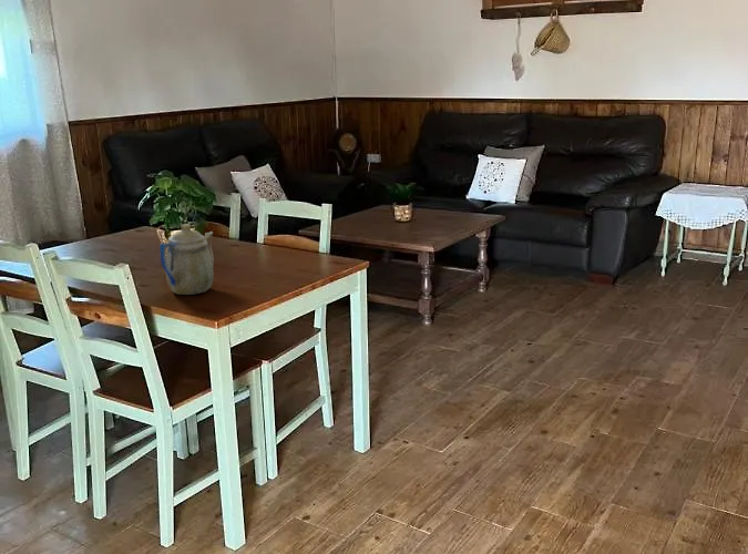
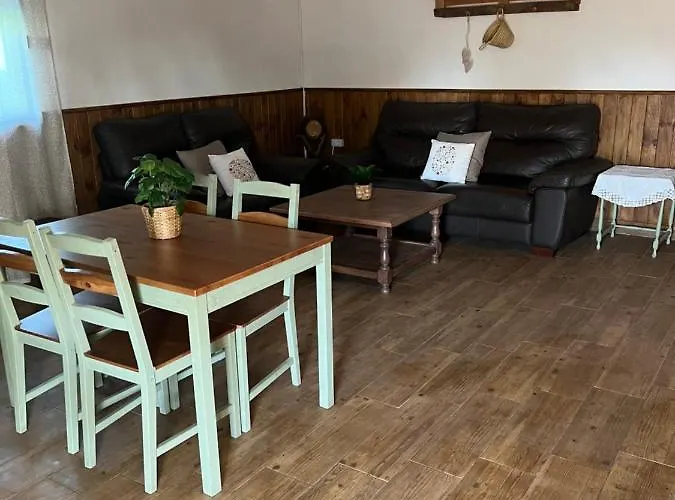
- teapot [158,223,215,296]
